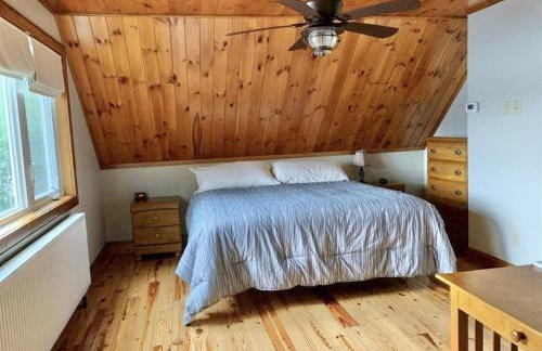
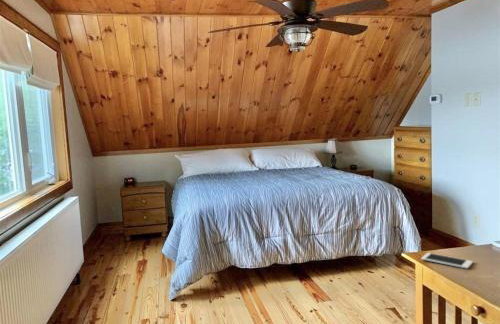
+ cell phone [420,252,474,270]
